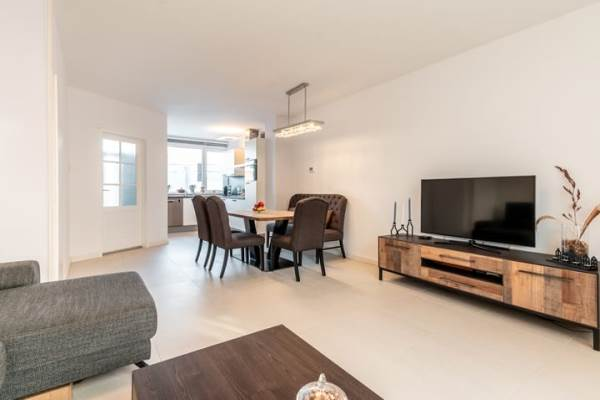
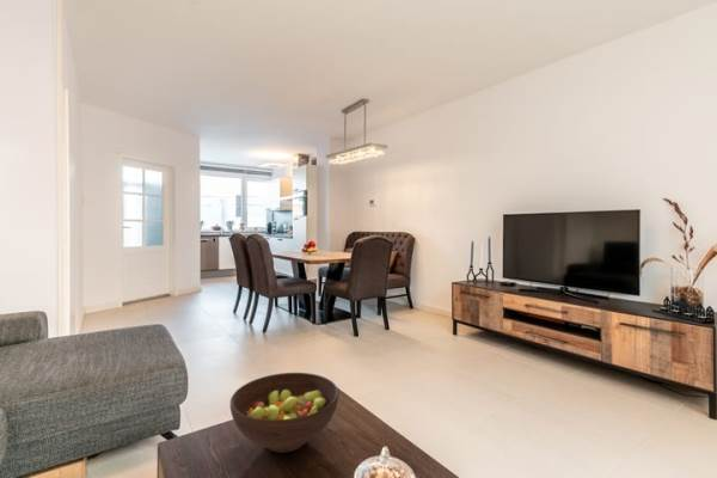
+ fruit bowl [229,372,339,454]
